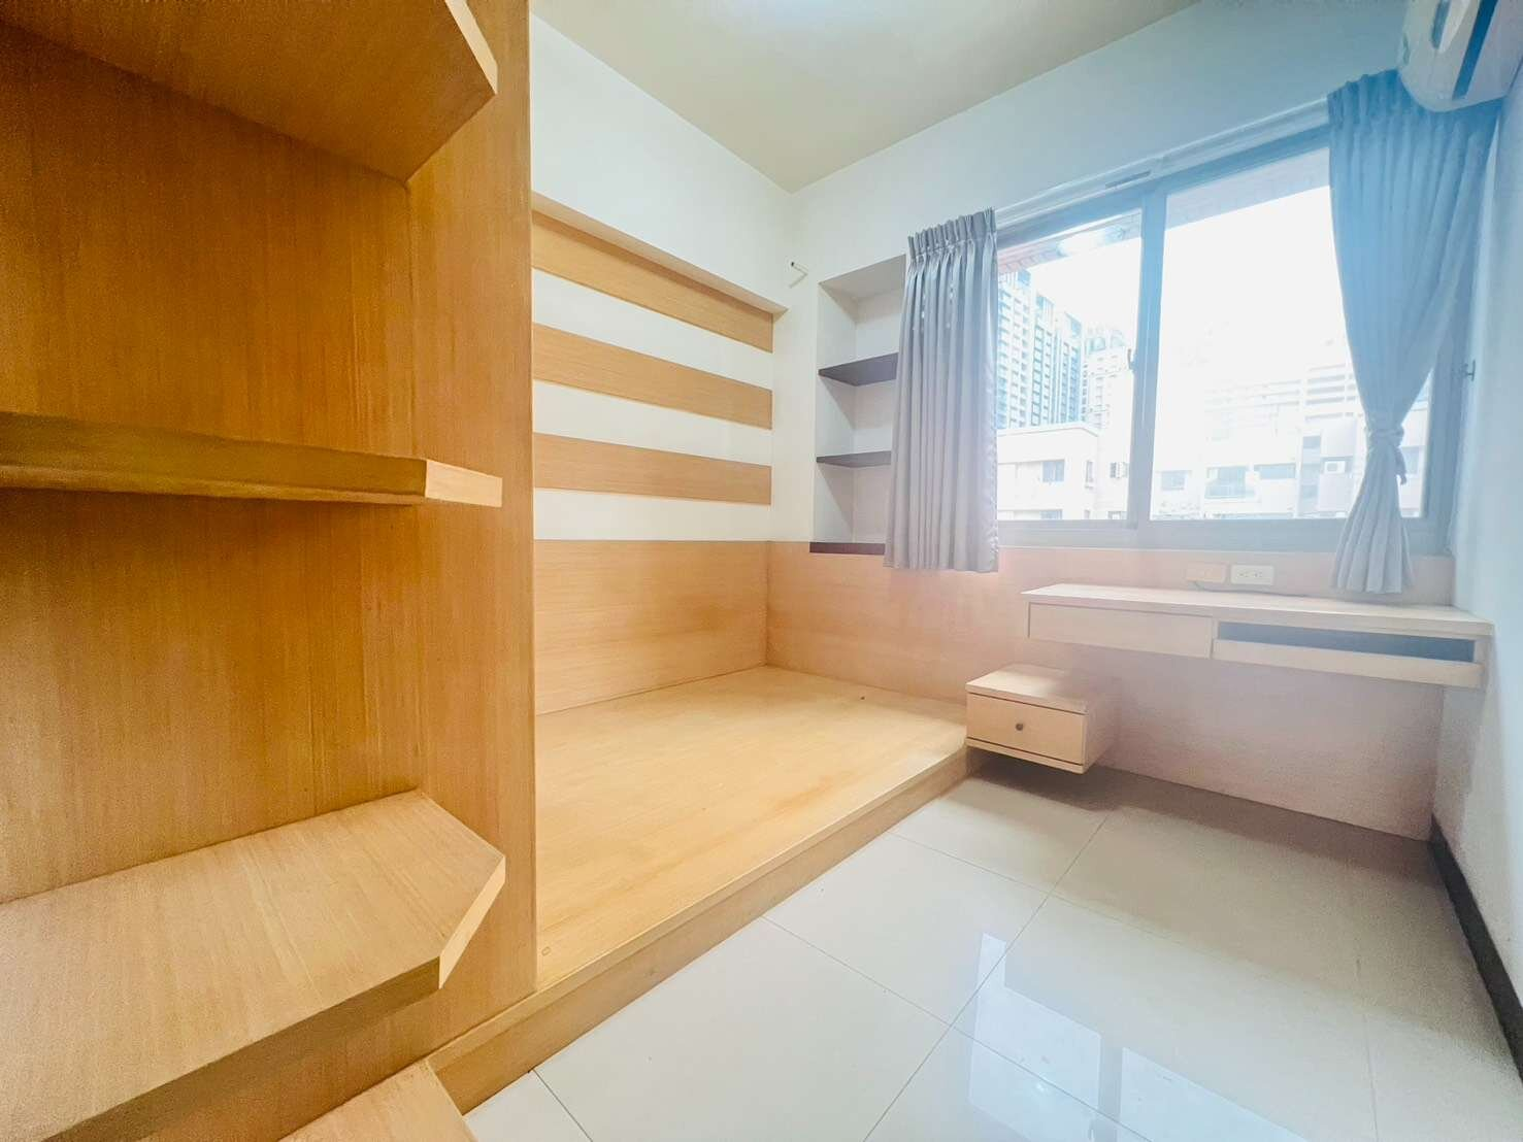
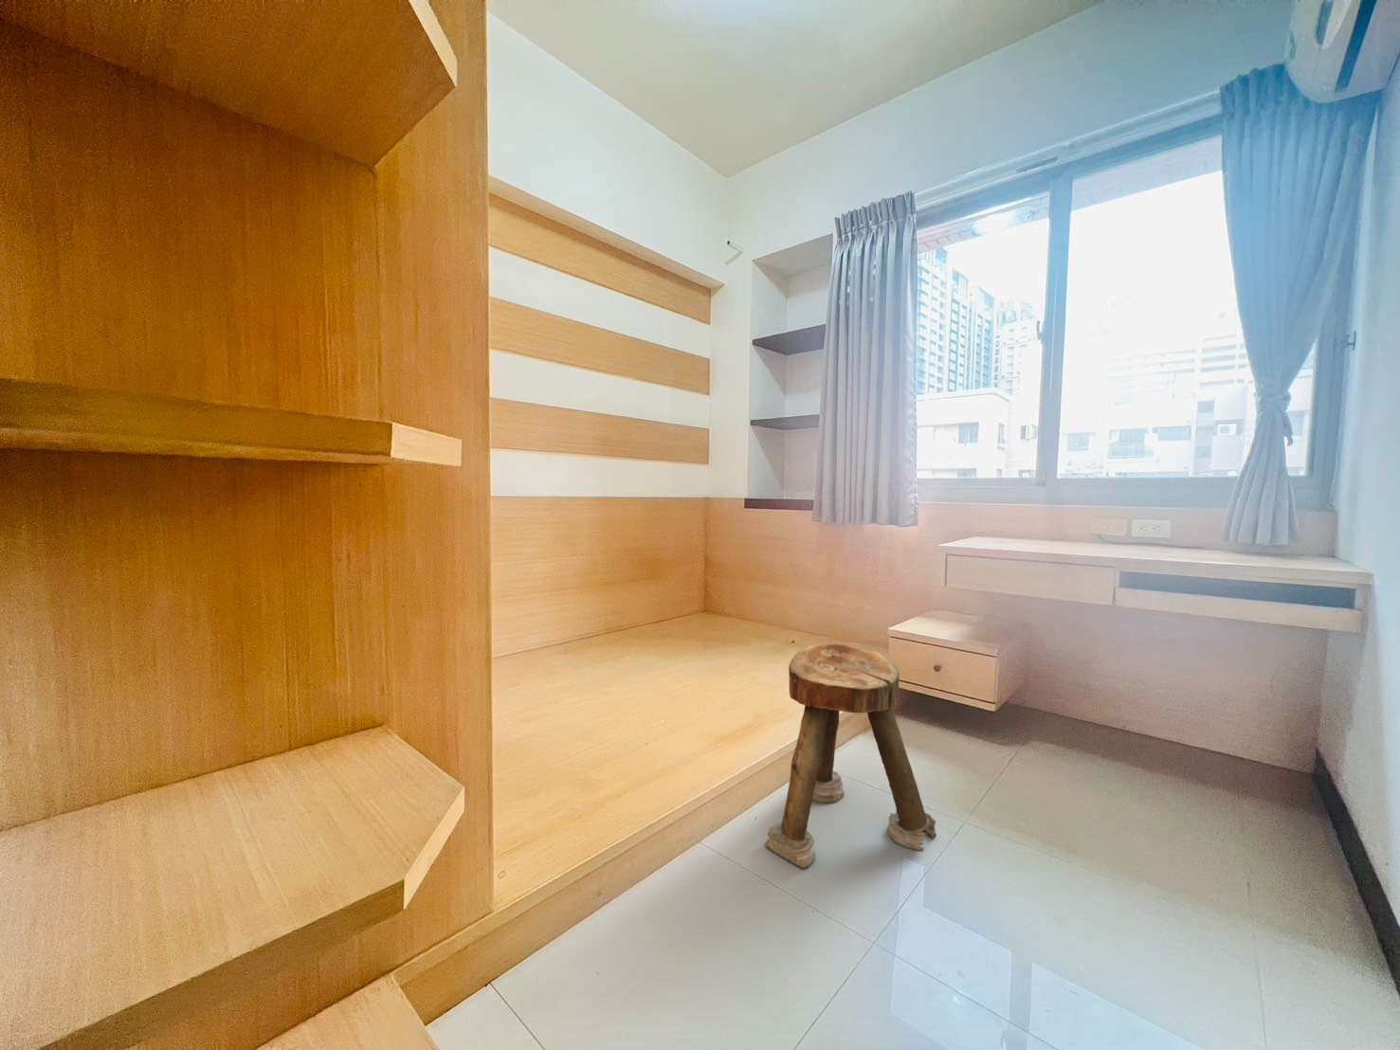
+ stool [763,643,938,869]
